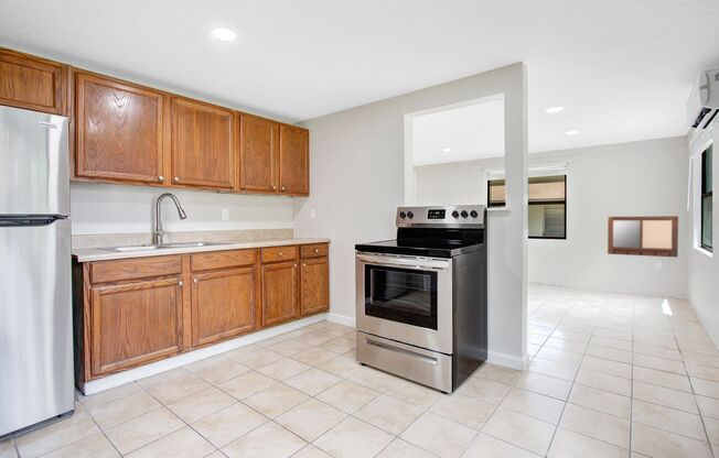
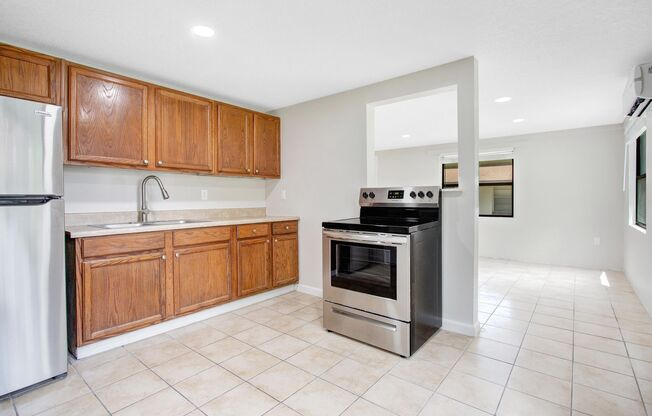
- writing board [607,215,679,259]
